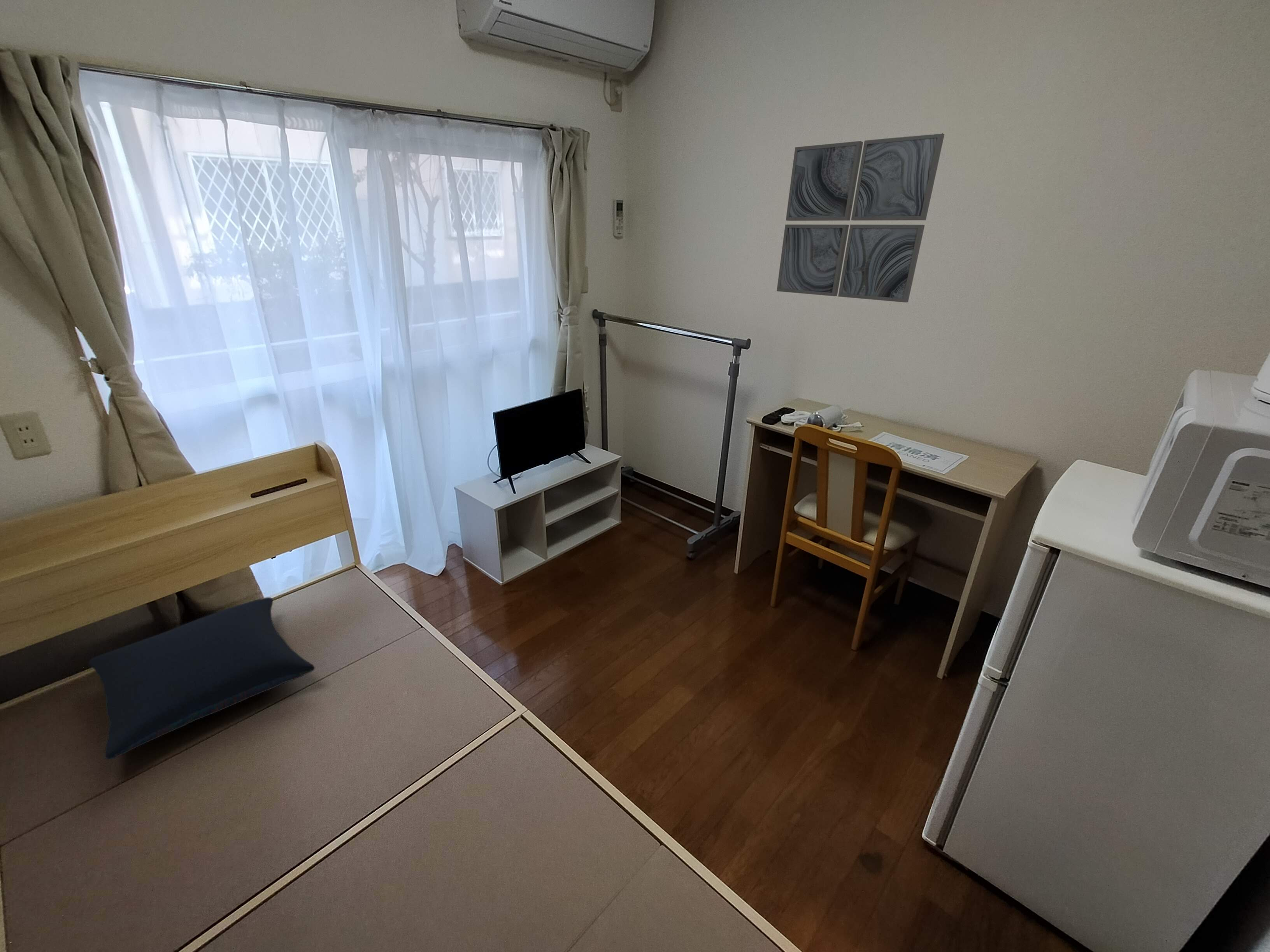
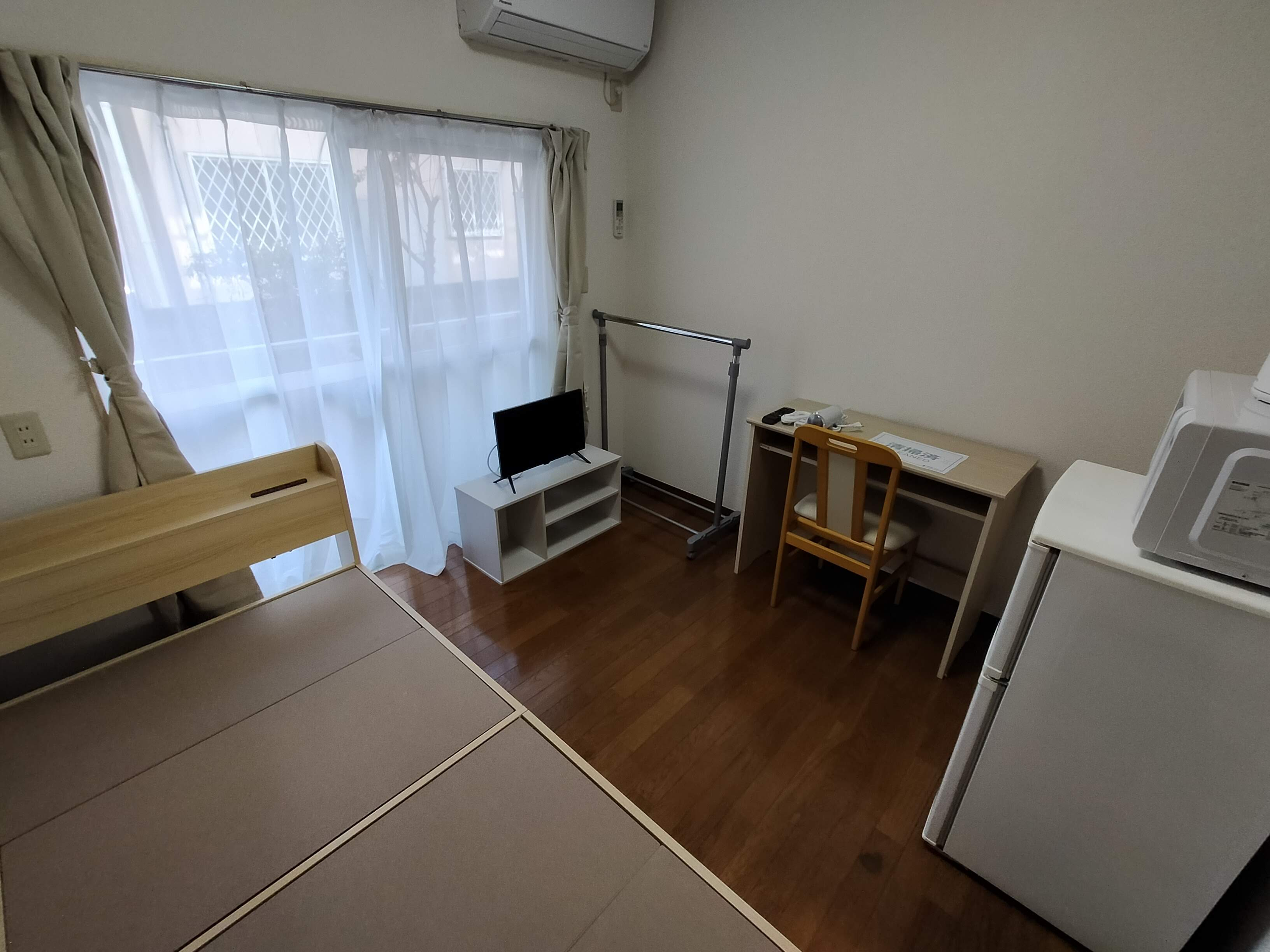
- wall art [776,133,945,303]
- pillow [88,597,315,760]
